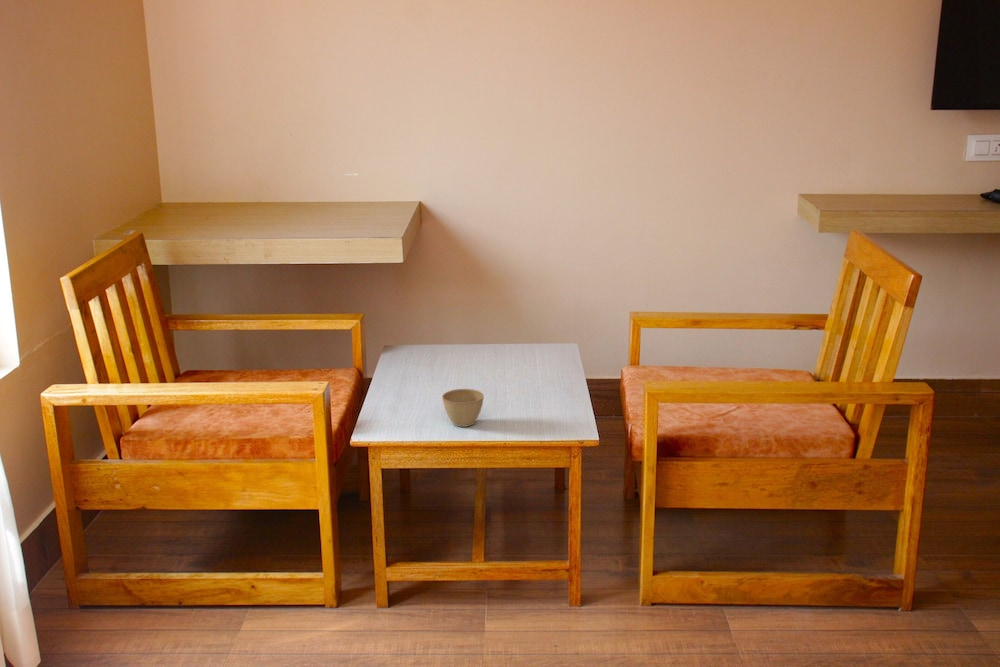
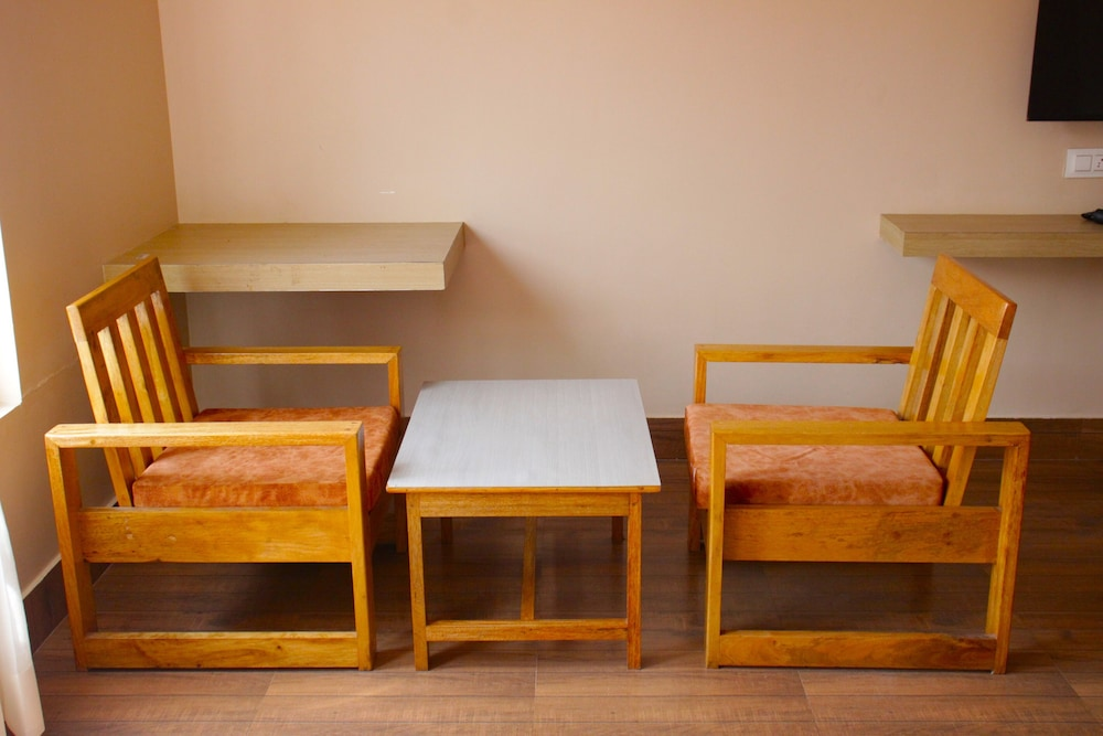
- flower pot [441,388,485,428]
